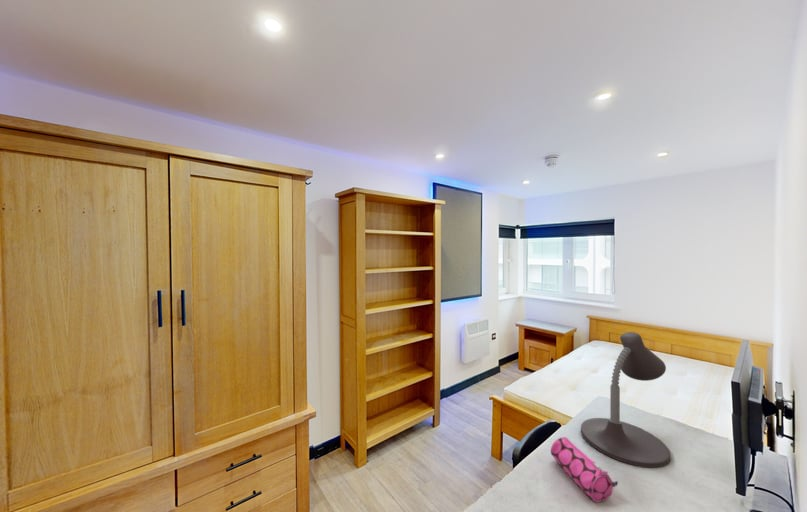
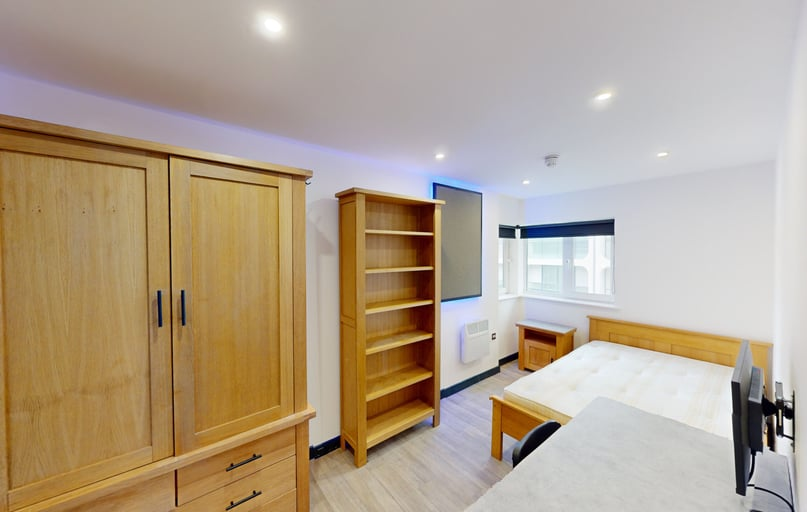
- pencil case [550,436,619,503]
- desk lamp [580,331,671,468]
